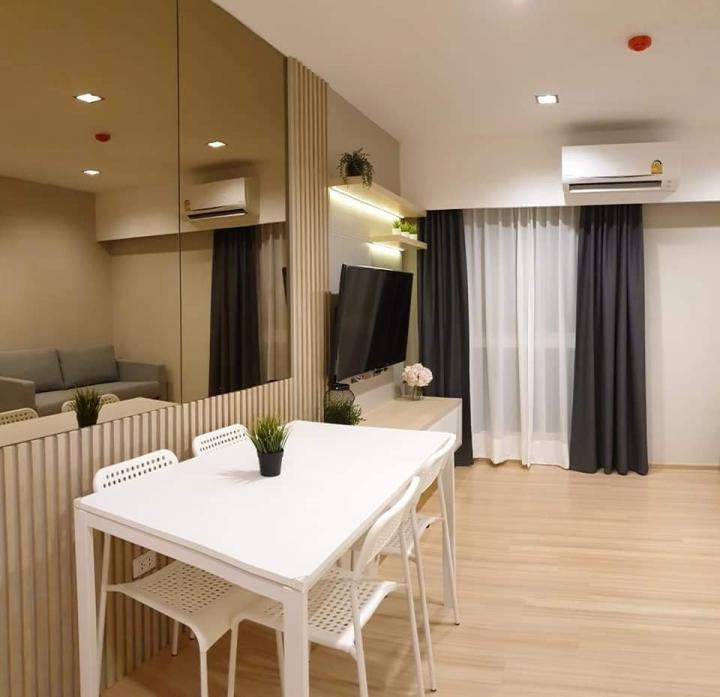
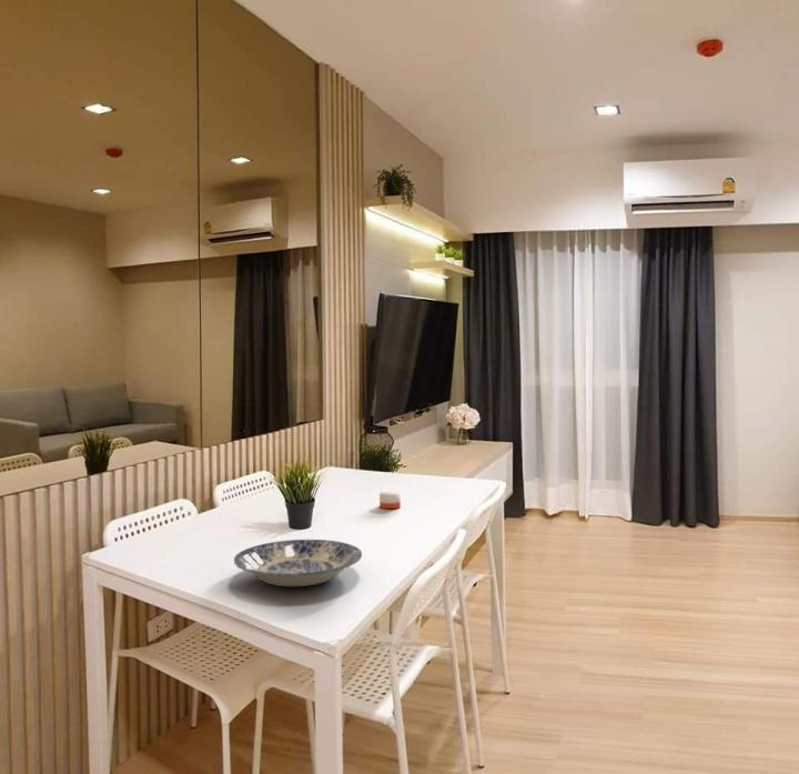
+ plate [233,539,363,587]
+ candle [378,490,402,510]
